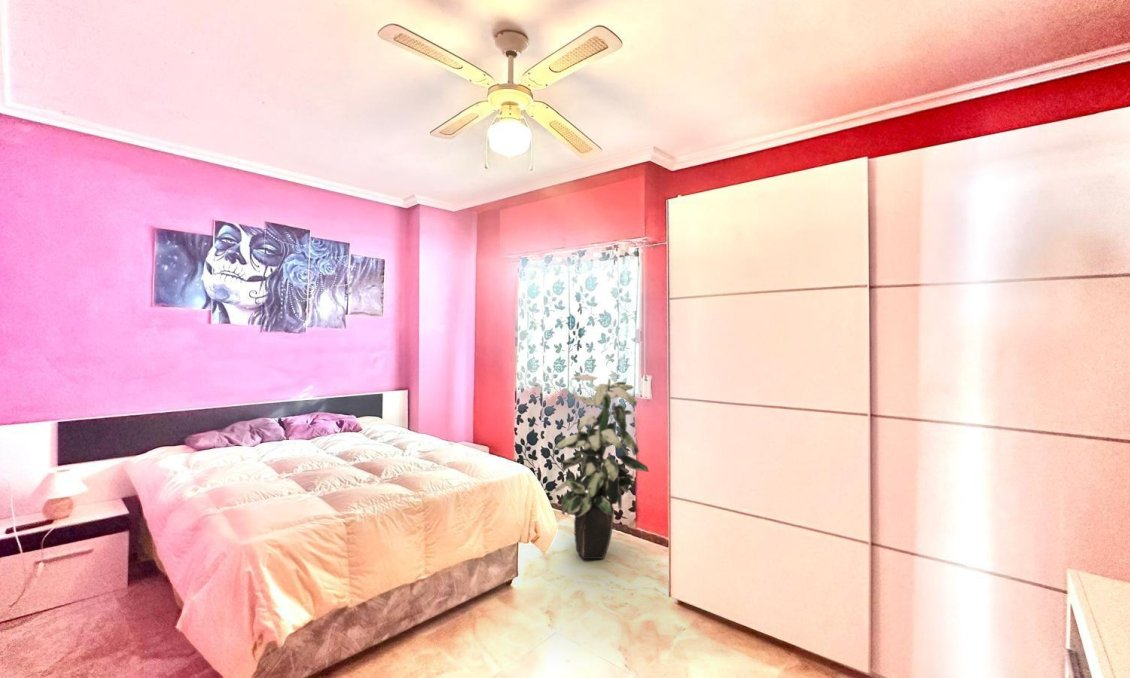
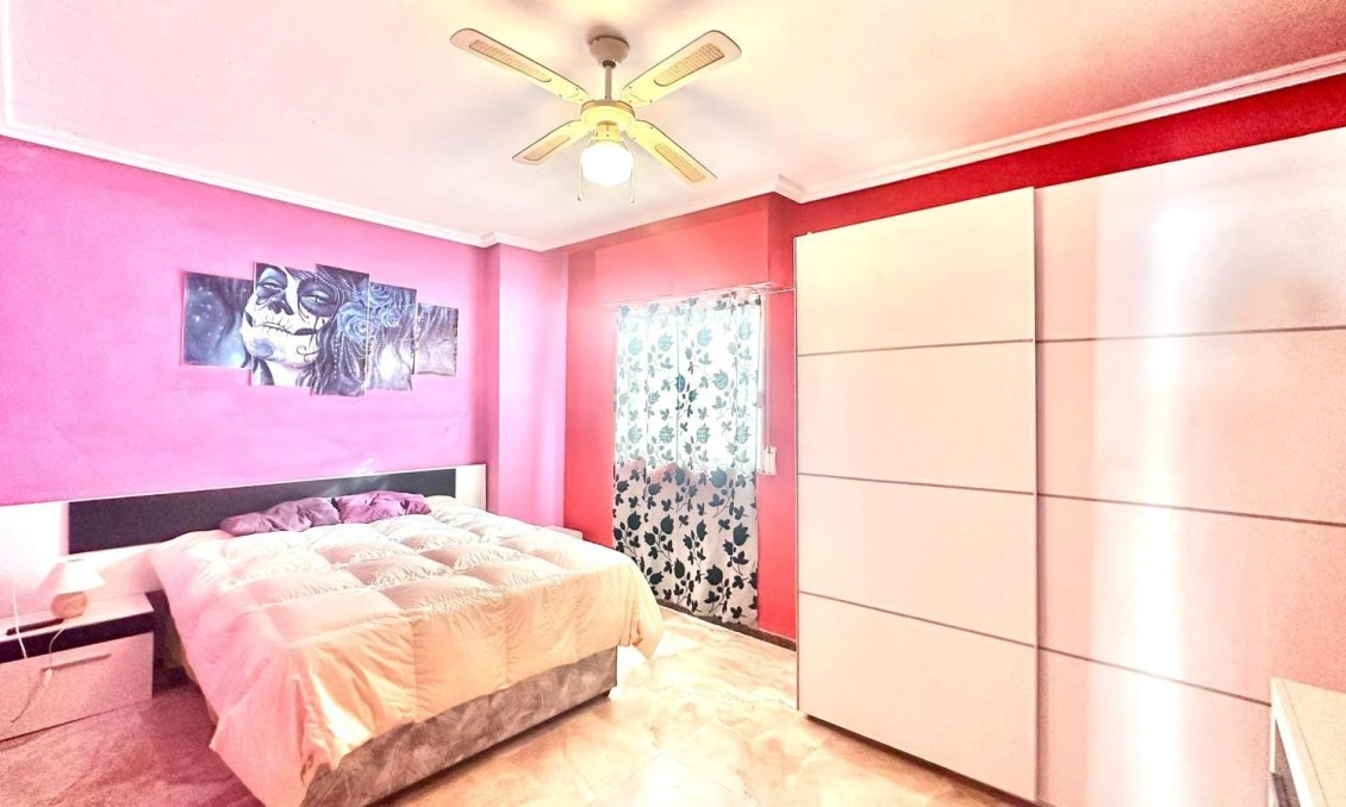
- indoor plant [554,374,650,560]
